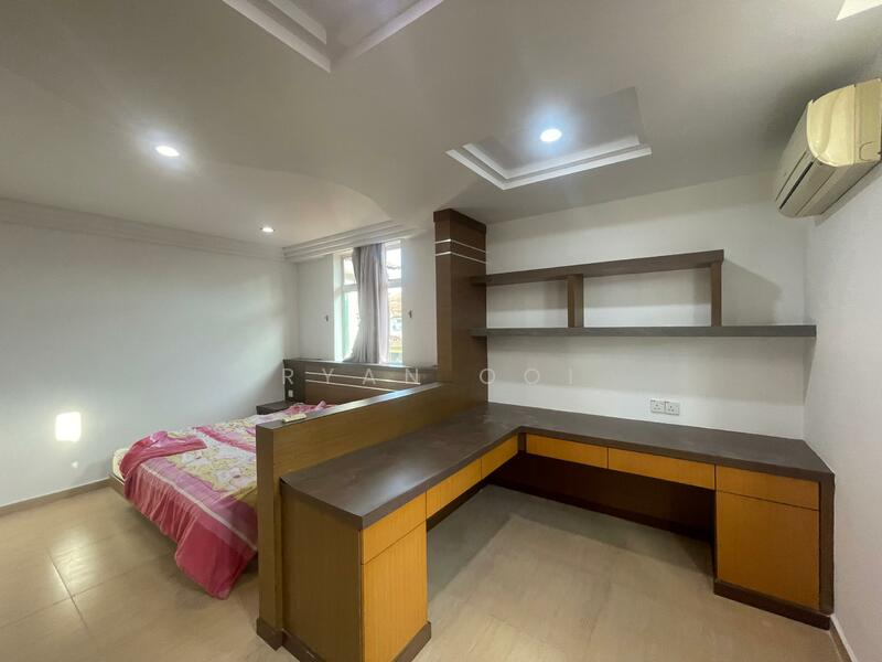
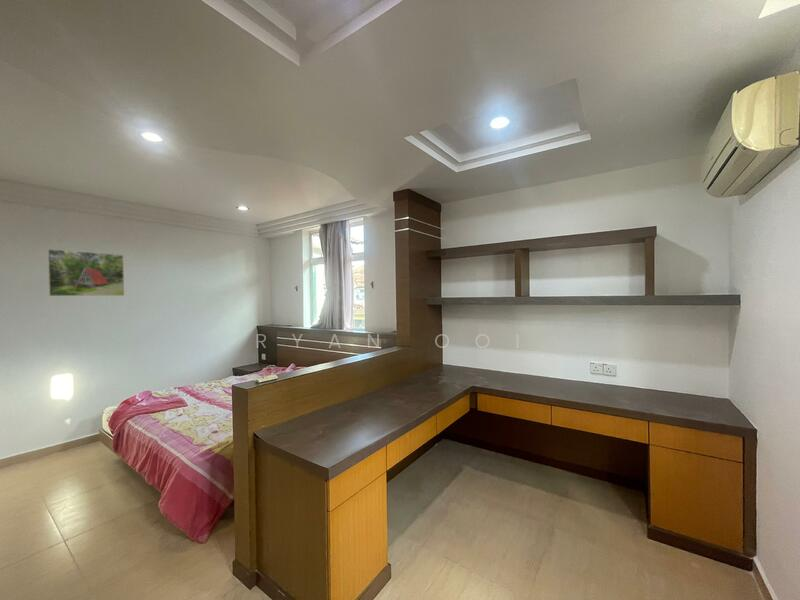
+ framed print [46,248,125,297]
